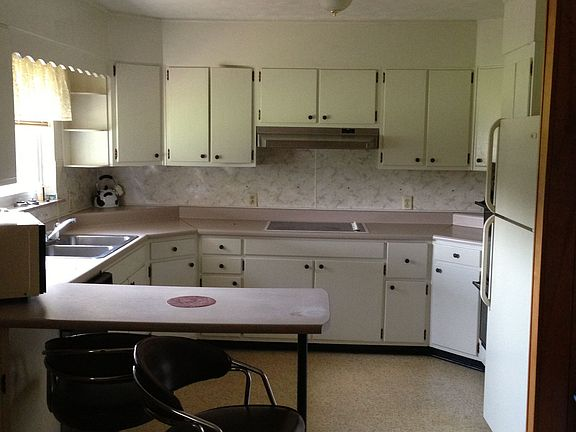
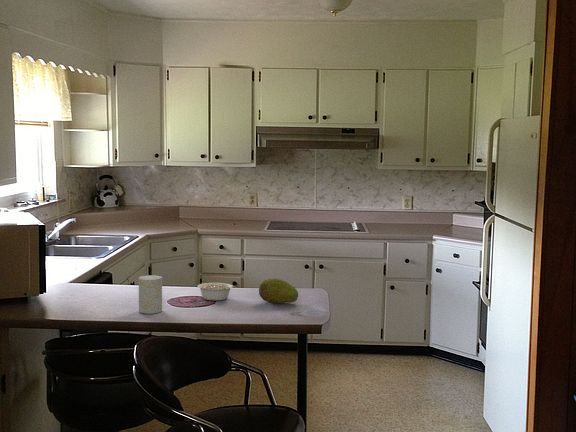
+ fruit [258,278,299,304]
+ legume [197,282,234,301]
+ cup [138,274,163,315]
